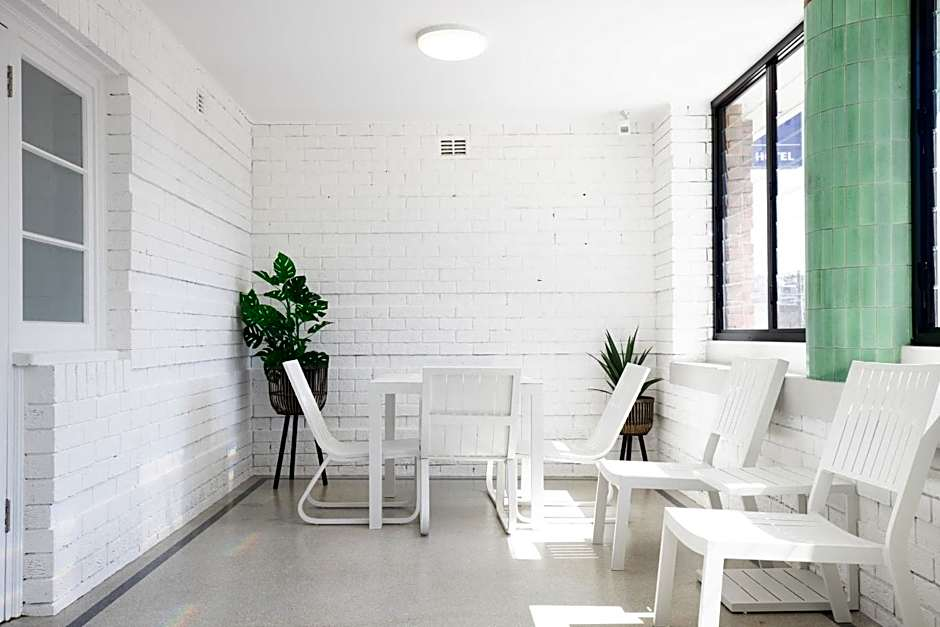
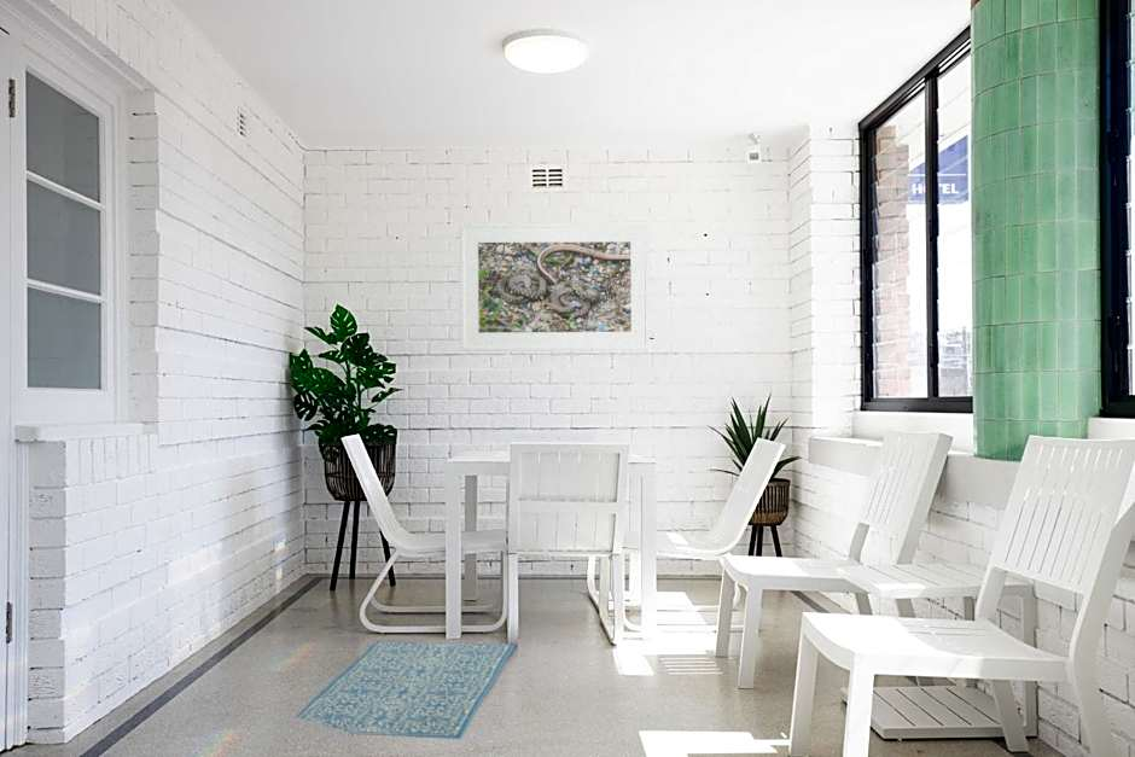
+ rug [295,640,517,740]
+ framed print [459,222,651,353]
